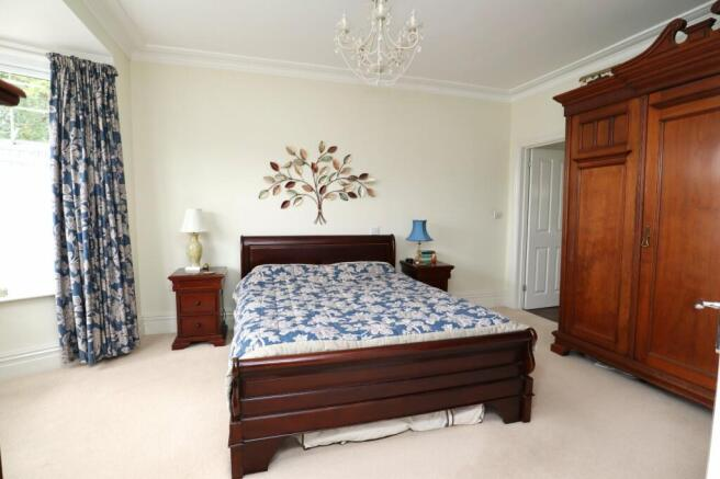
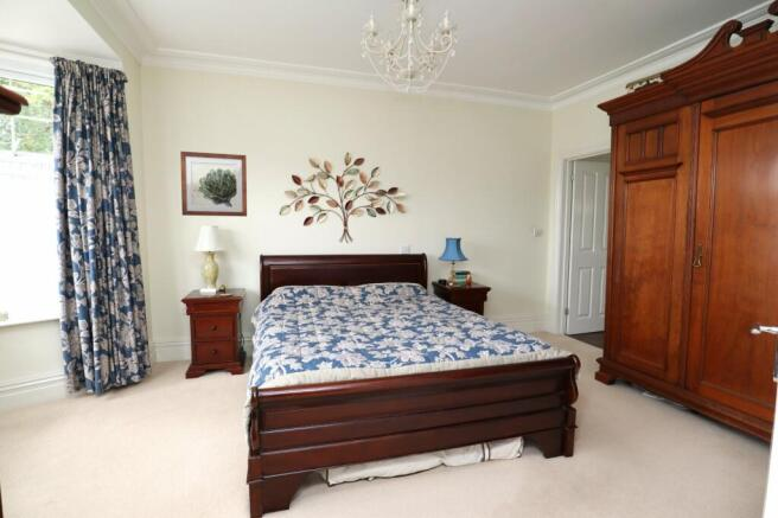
+ wall art [179,151,248,218]
